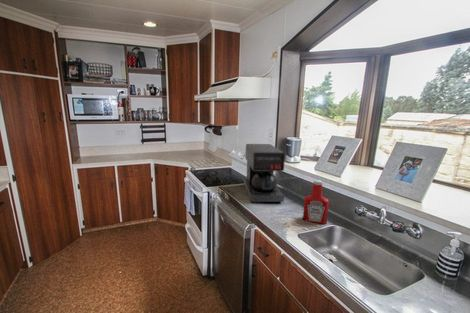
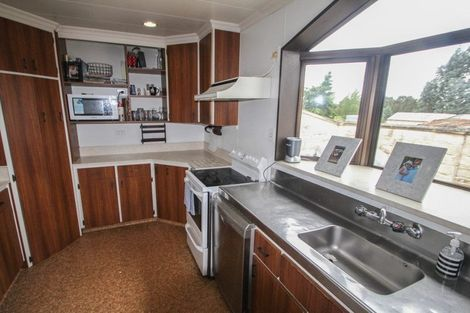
- soap bottle [302,179,330,225]
- coffee maker [243,143,286,203]
